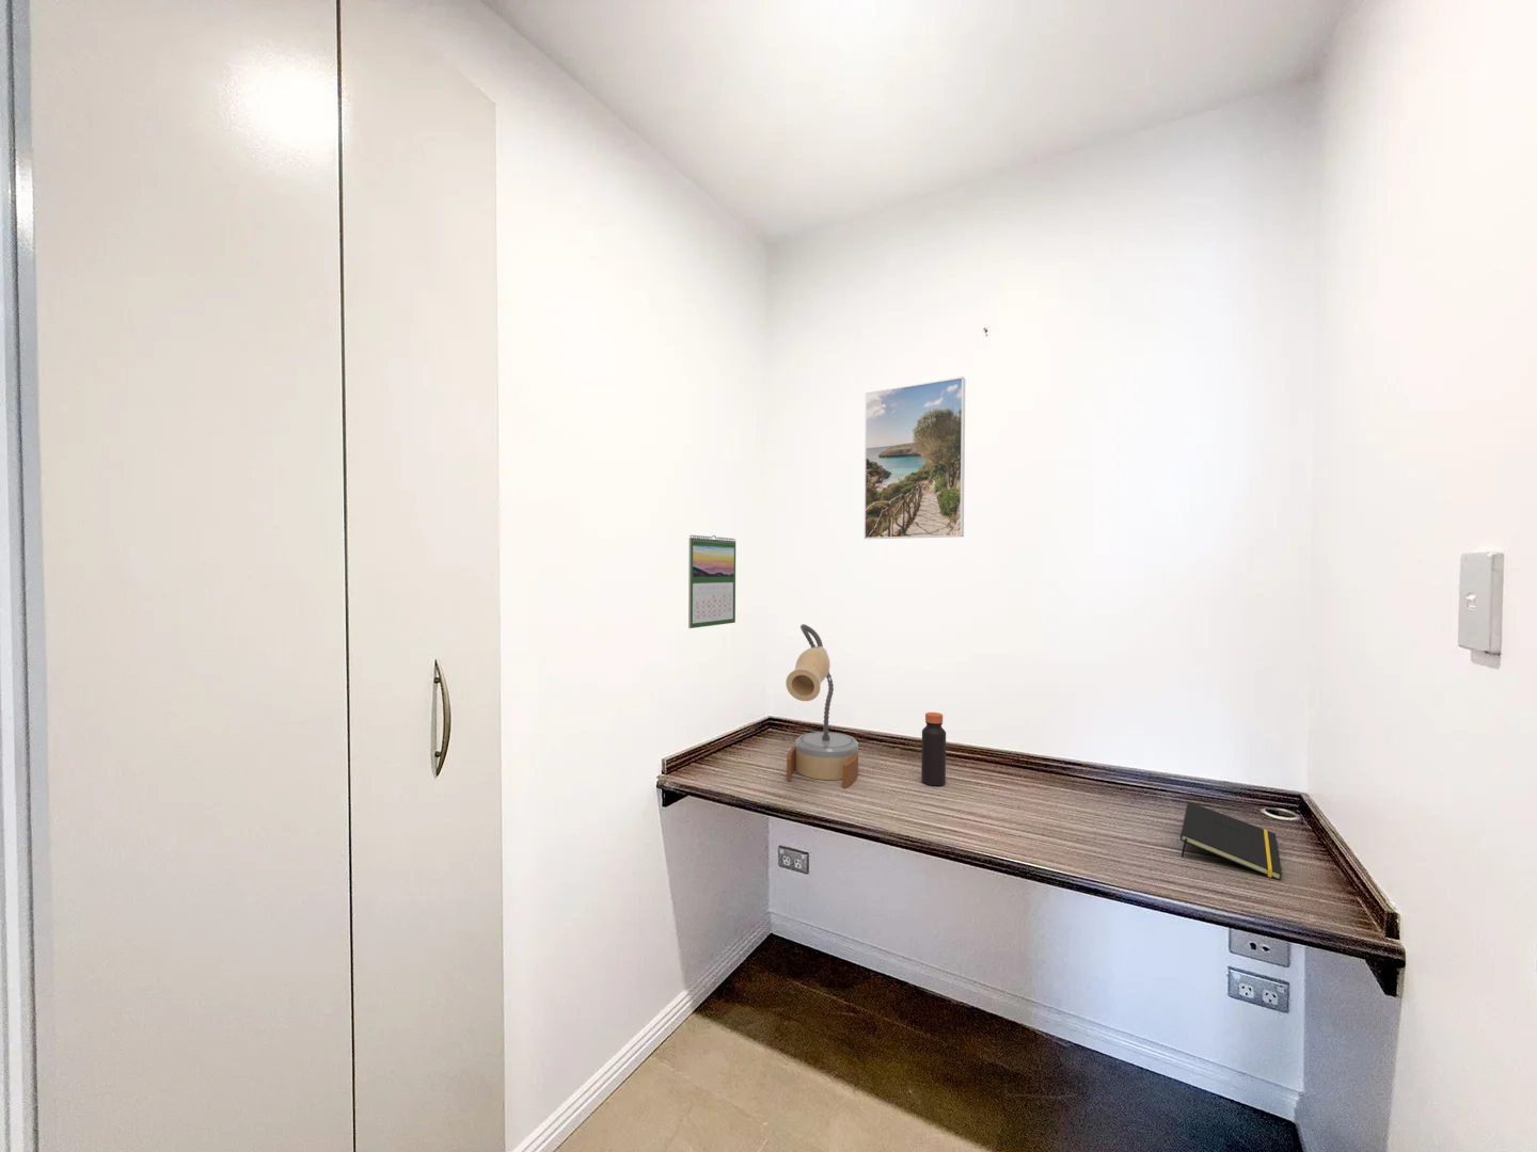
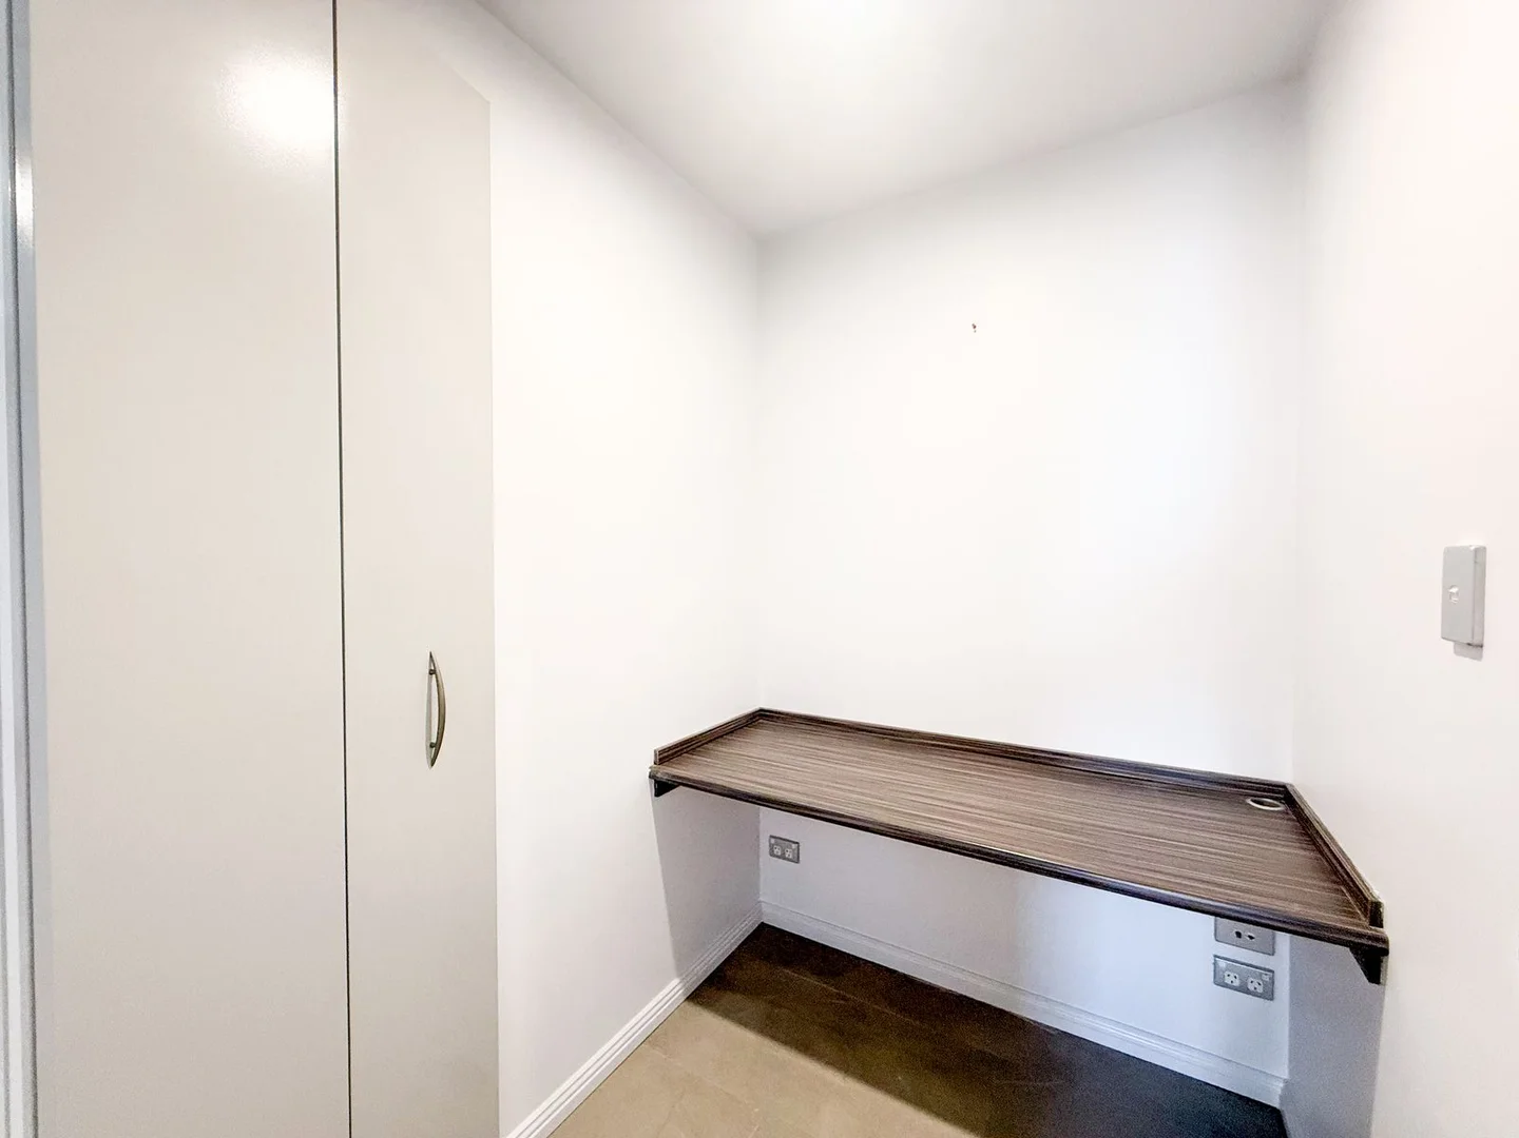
- calendar [687,535,737,629]
- bottle [920,712,946,788]
- table lamp [784,623,859,789]
- notepad [1180,801,1283,881]
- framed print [863,375,966,540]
